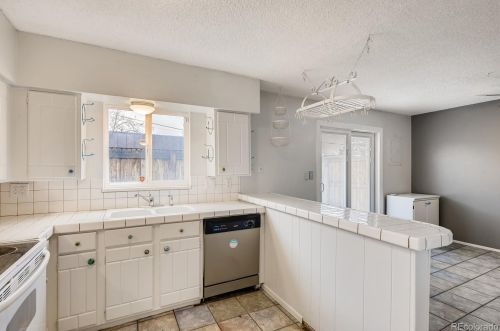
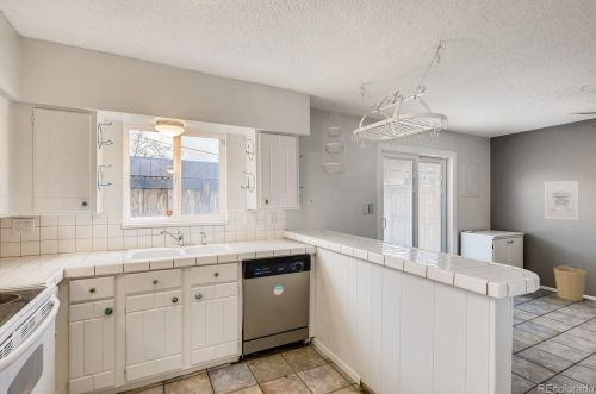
+ wall art [544,180,581,221]
+ basket [553,263,588,302]
